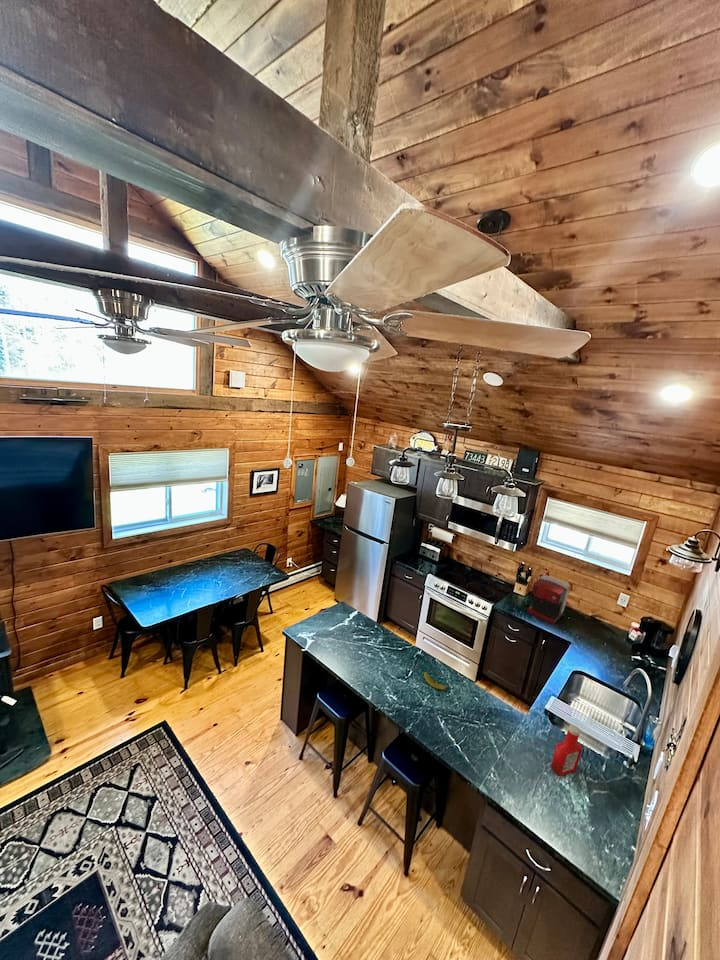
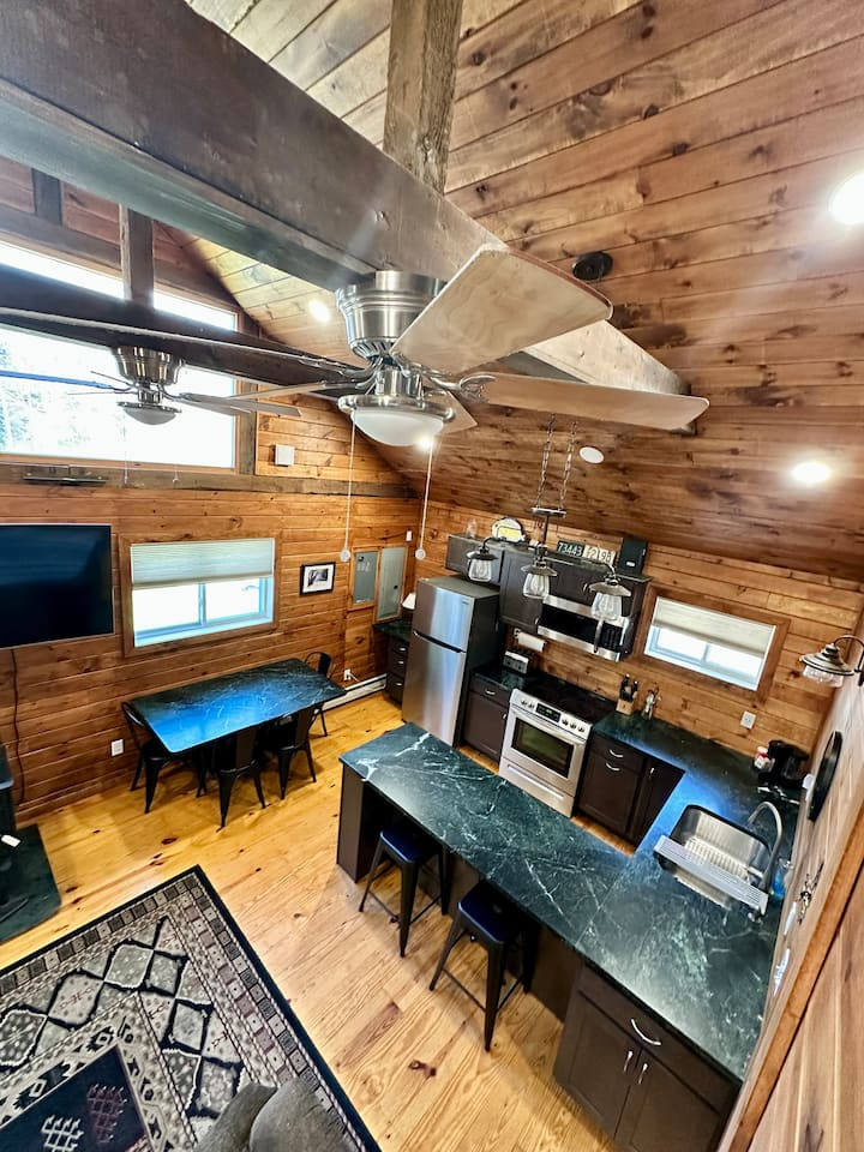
- banana [423,671,451,691]
- coffee maker [526,574,571,625]
- soap bottle [550,724,583,777]
